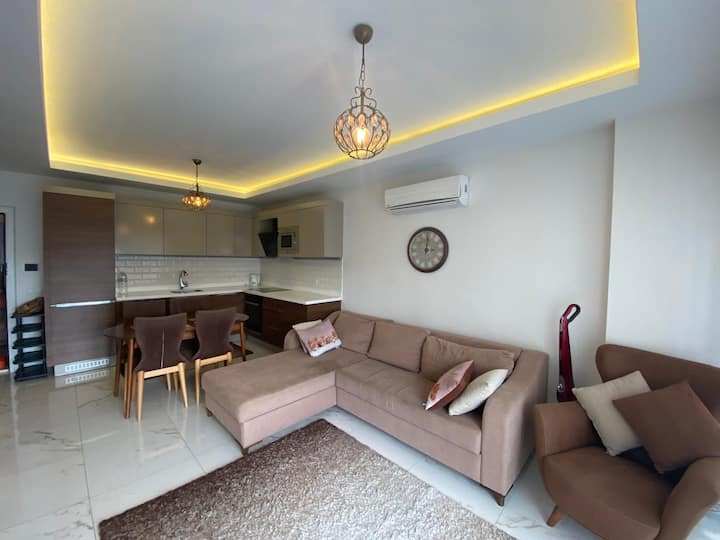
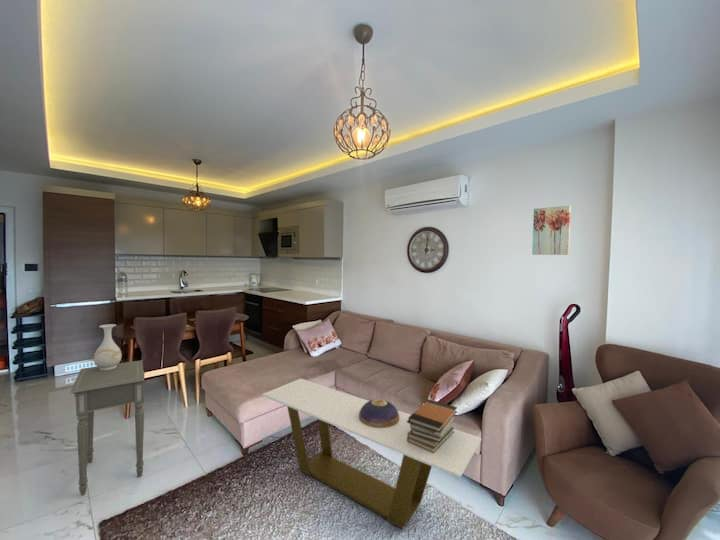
+ coffee table [261,377,482,530]
+ decorative bowl [359,398,399,428]
+ side table [69,359,145,496]
+ book stack [407,398,458,453]
+ vase [93,323,123,370]
+ wall art [531,204,572,256]
